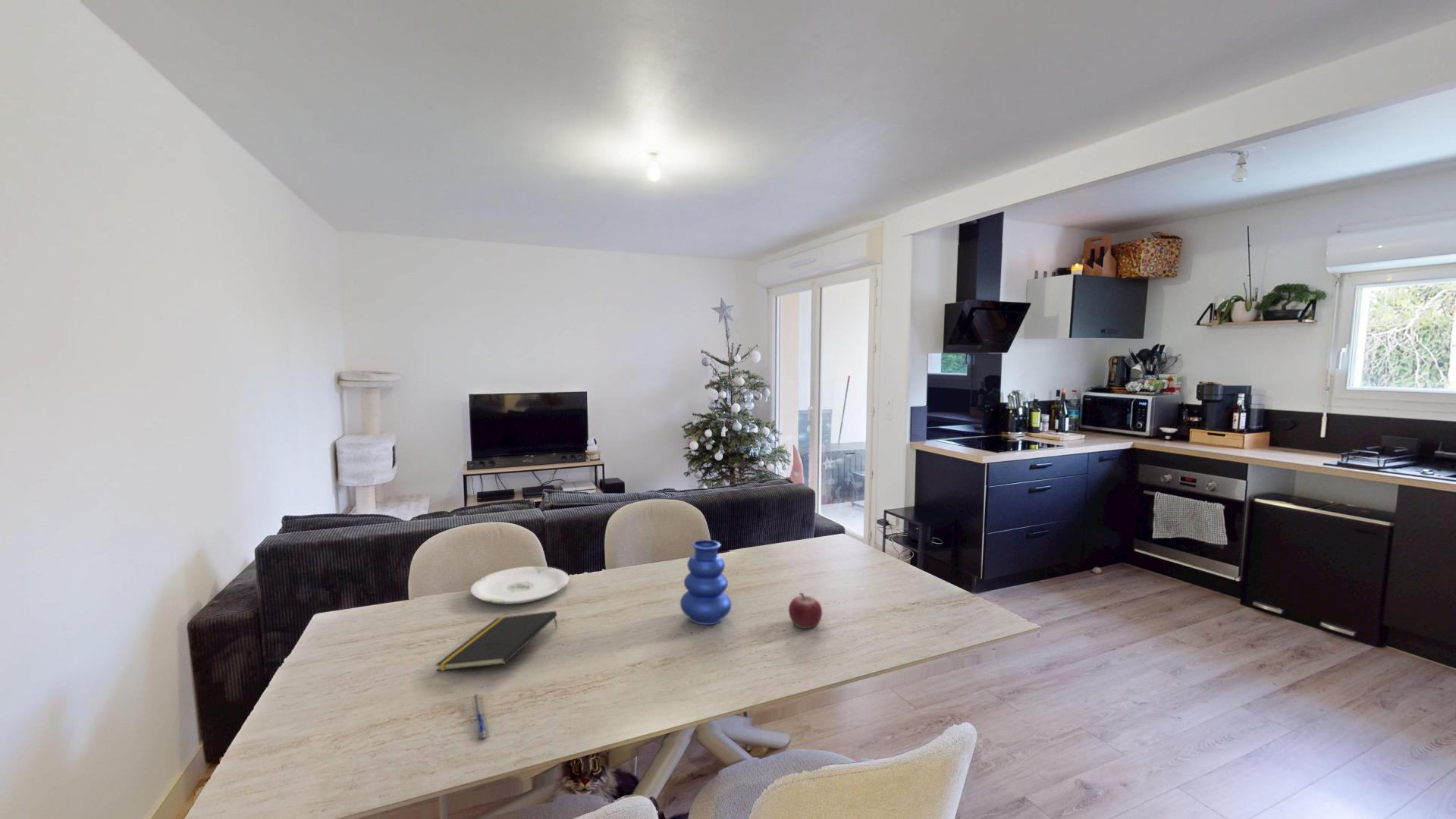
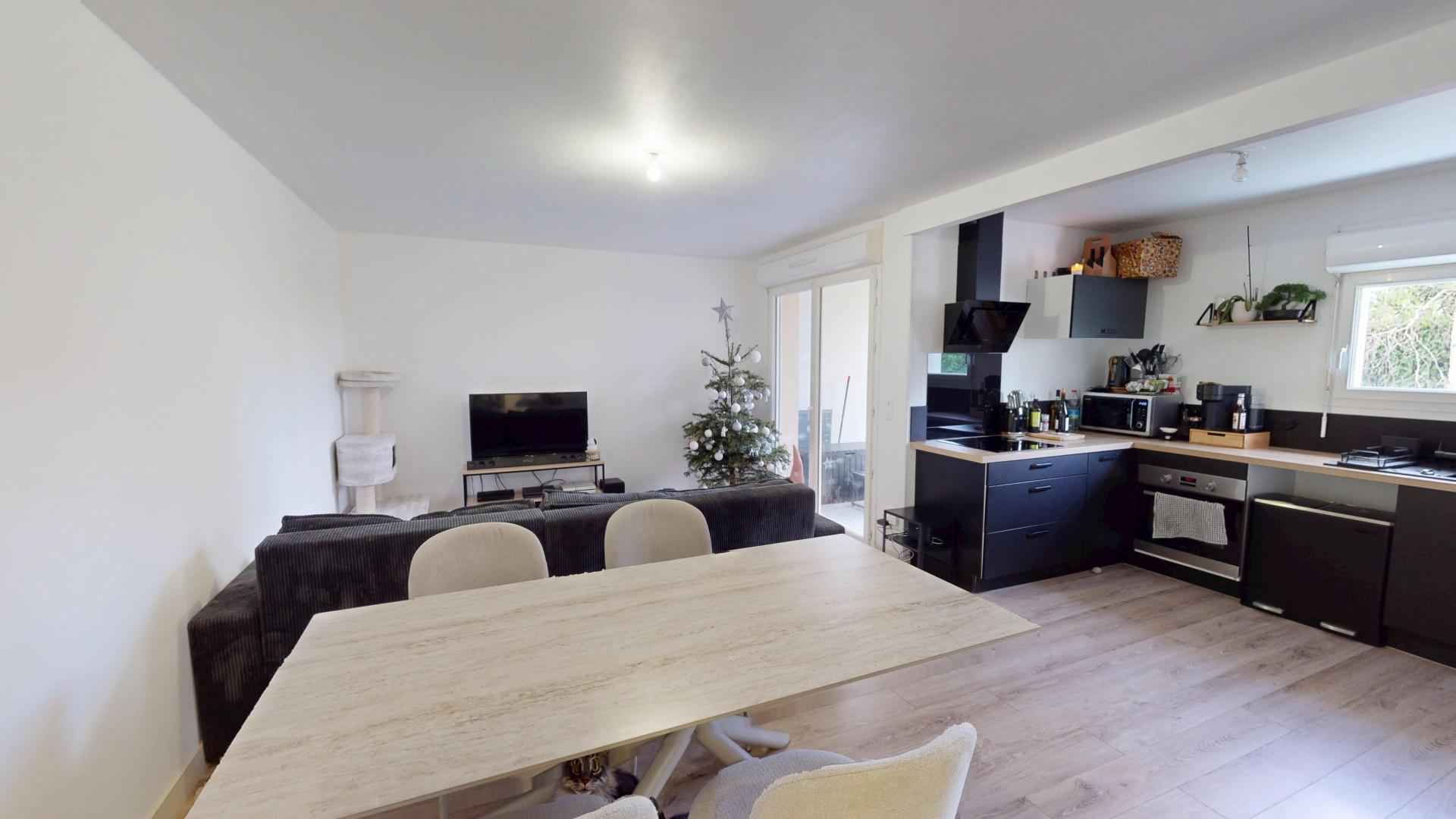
- notepad [435,610,558,672]
- vase [679,539,733,626]
- fruit [788,592,823,629]
- plate [469,566,570,605]
- pen [470,693,490,742]
